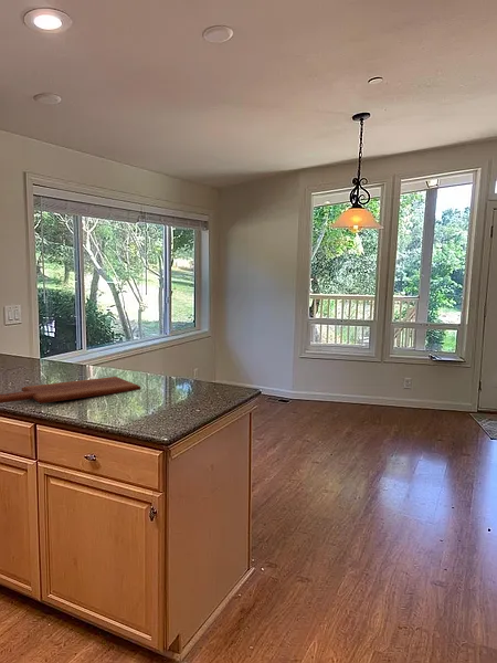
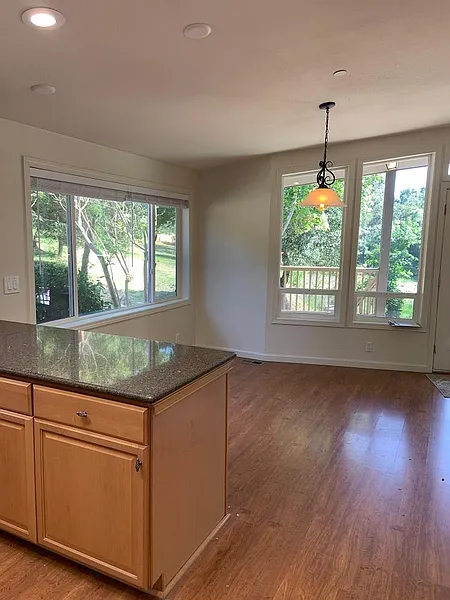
- cutting board [0,376,141,404]
